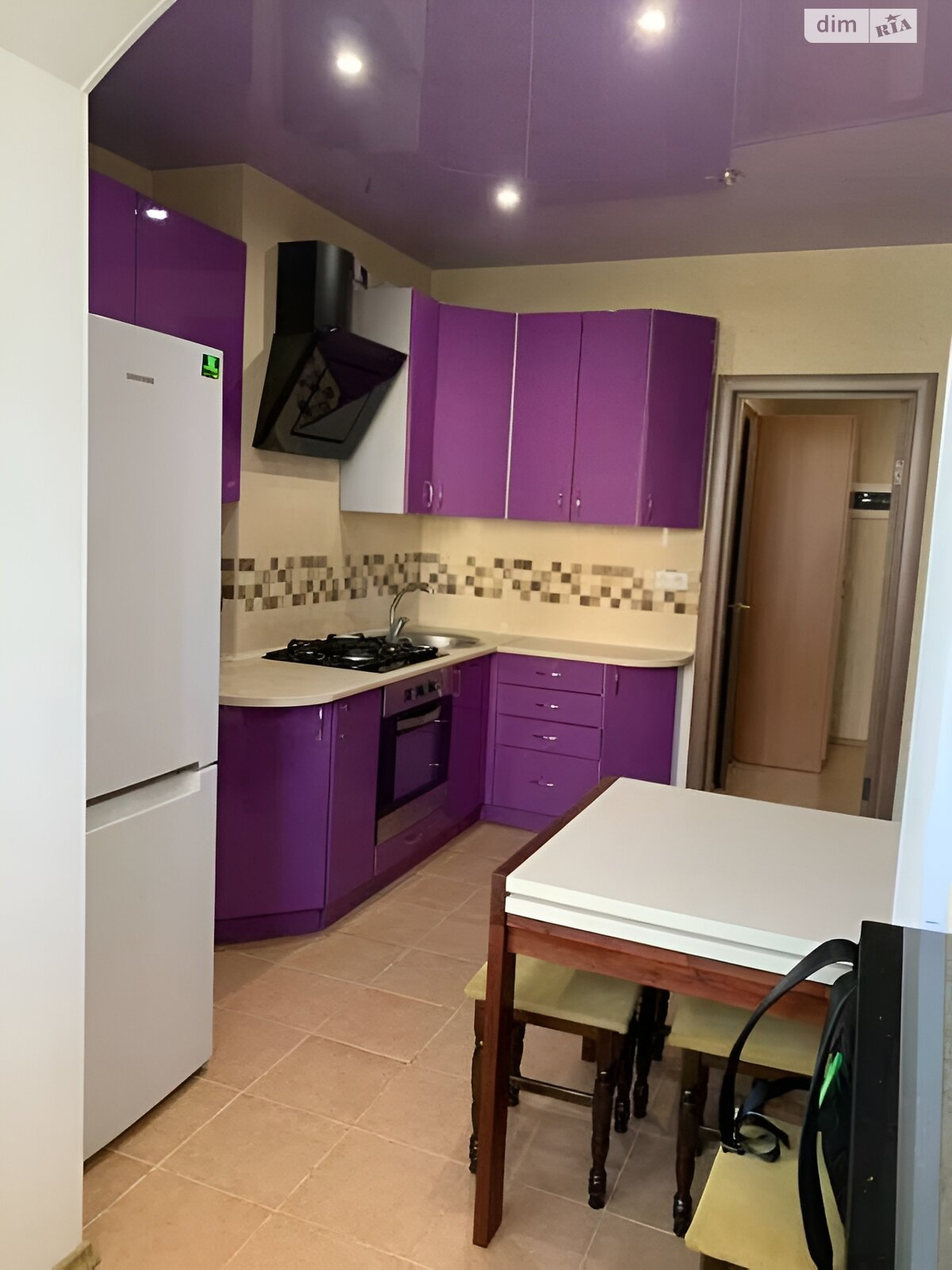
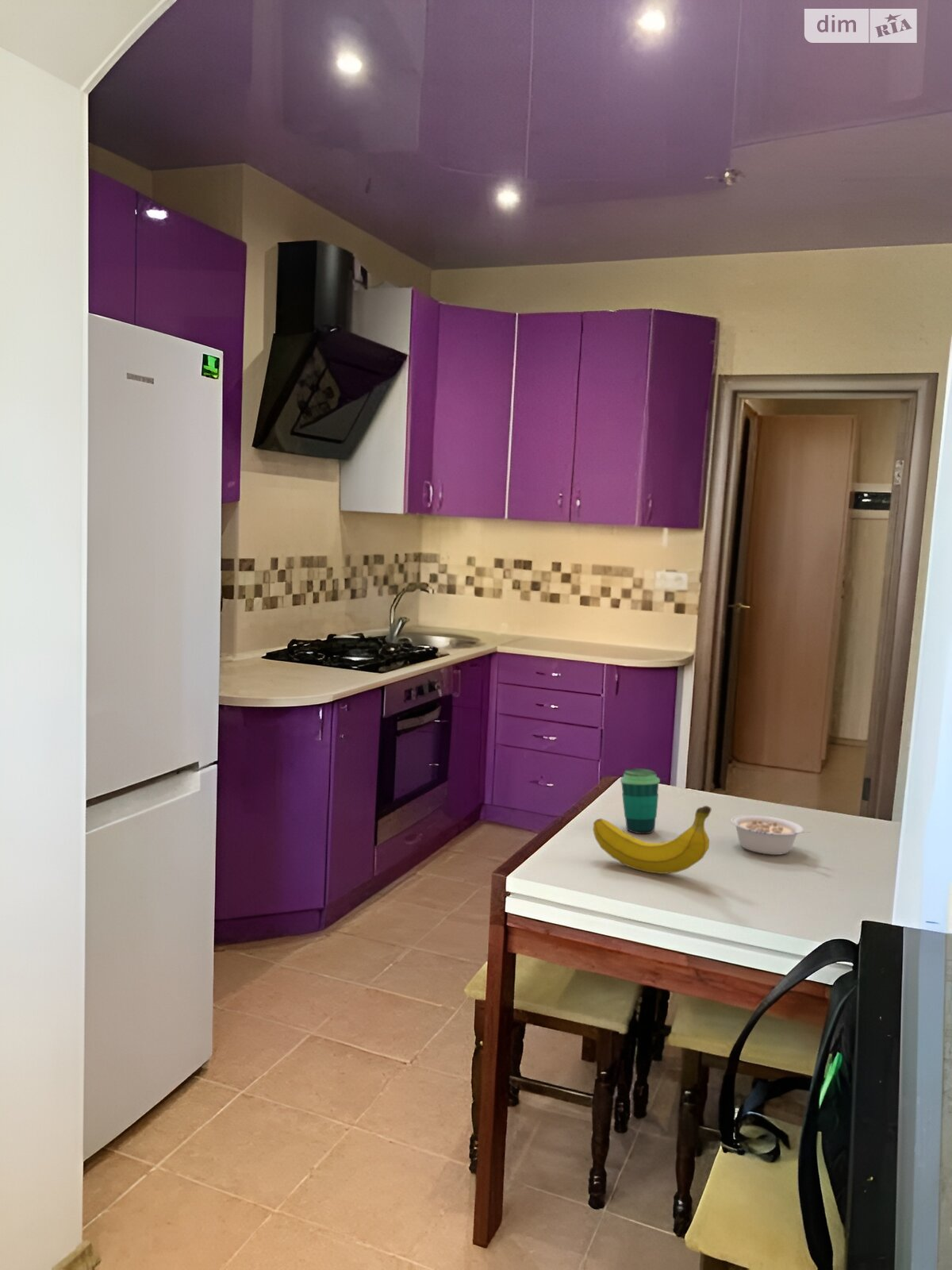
+ legume [730,814,811,856]
+ fruit [593,805,712,875]
+ cup [620,768,661,834]
